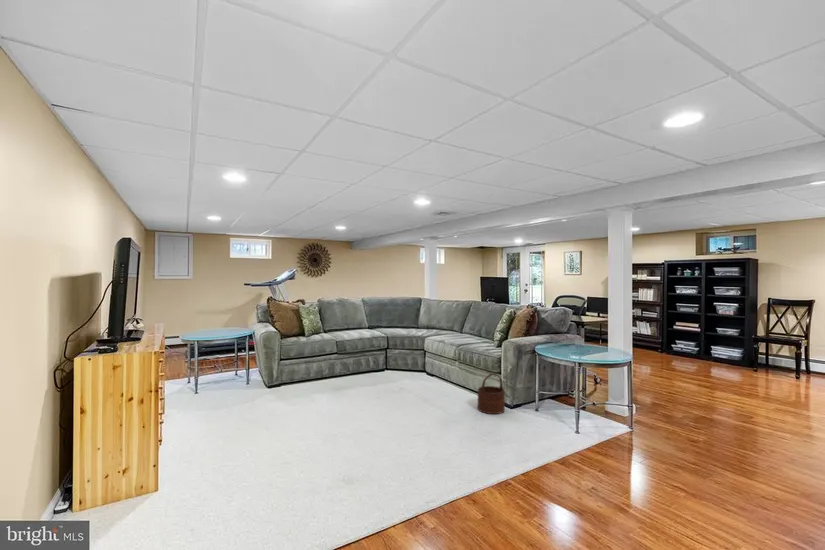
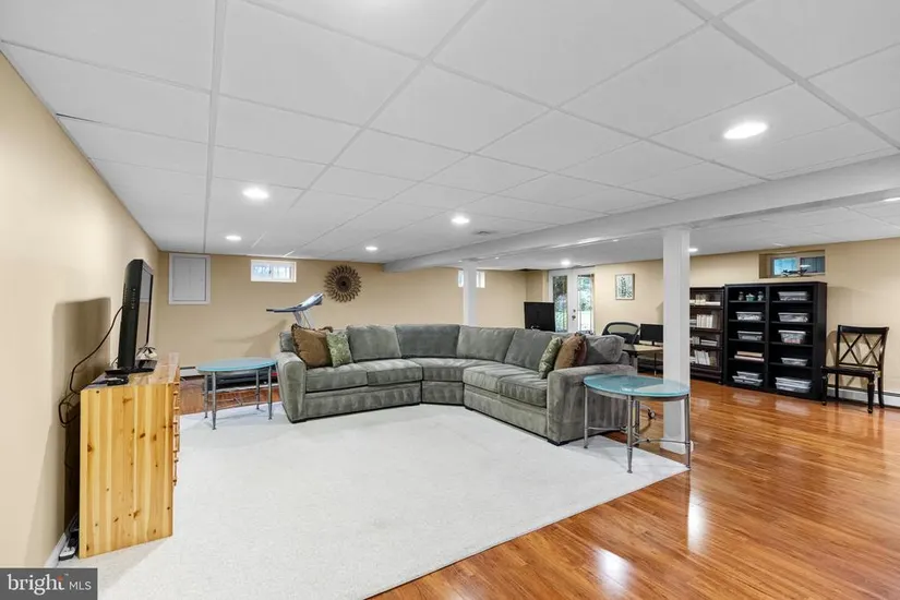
- wooden bucket [477,372,506,415]
